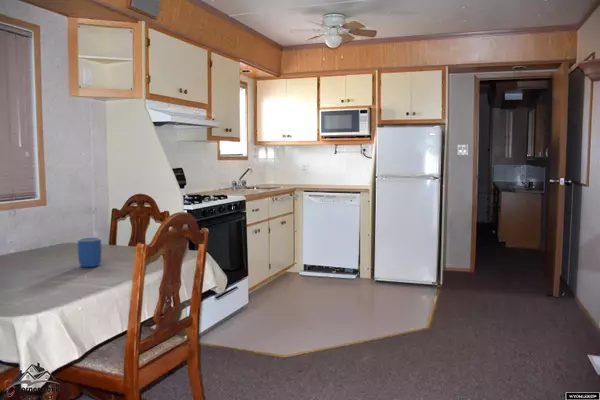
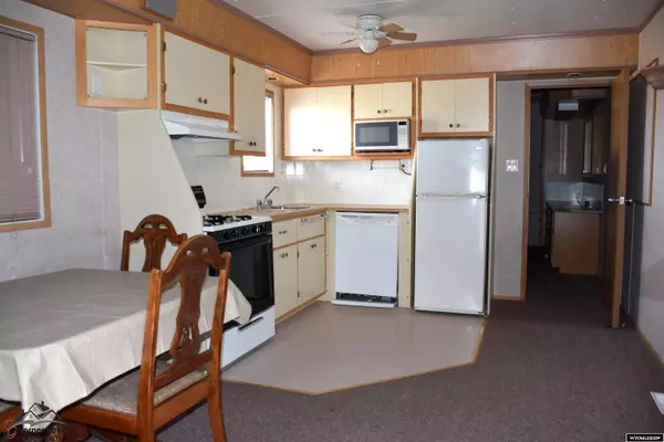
- mug [77,236,103,268]
